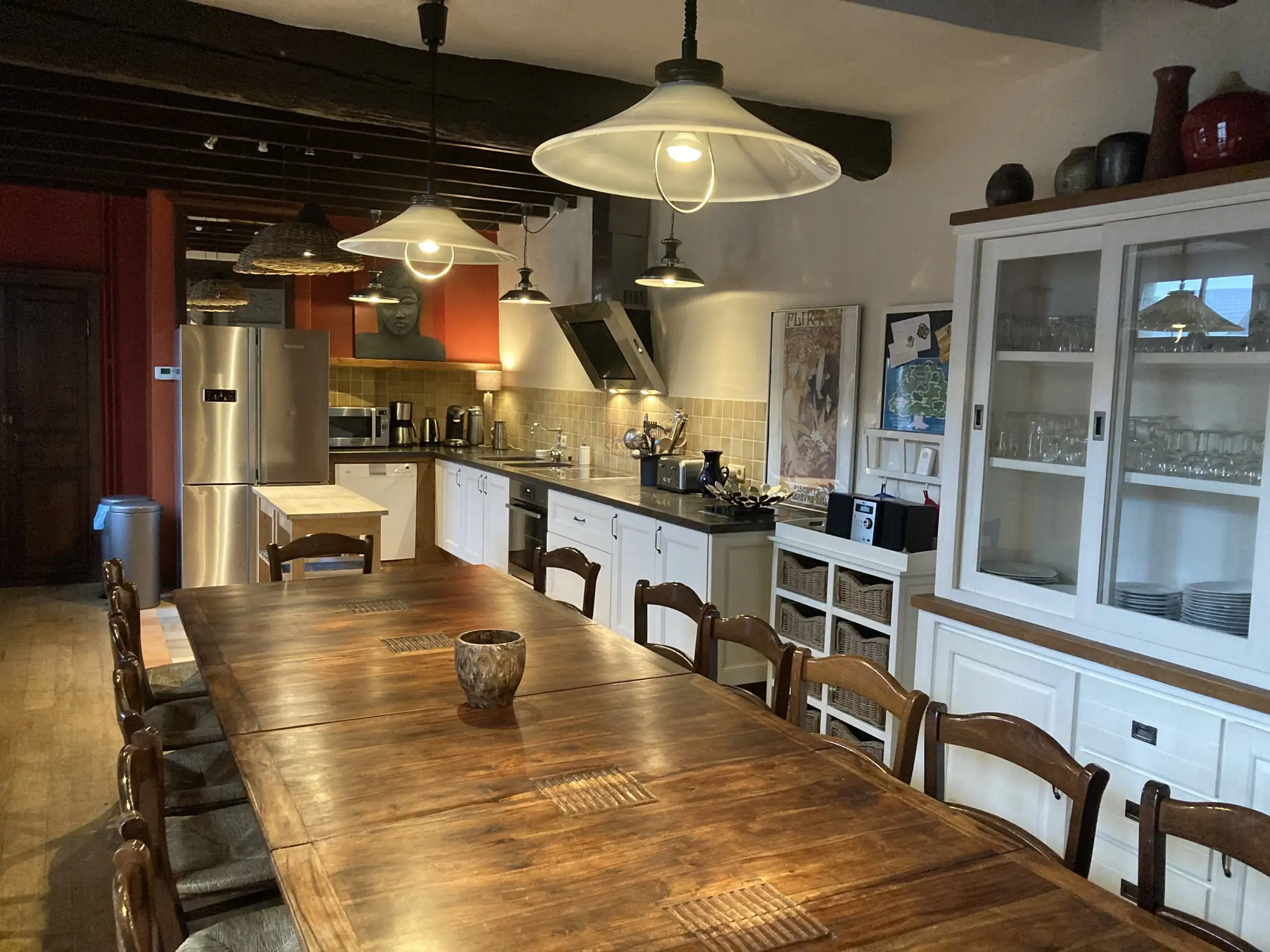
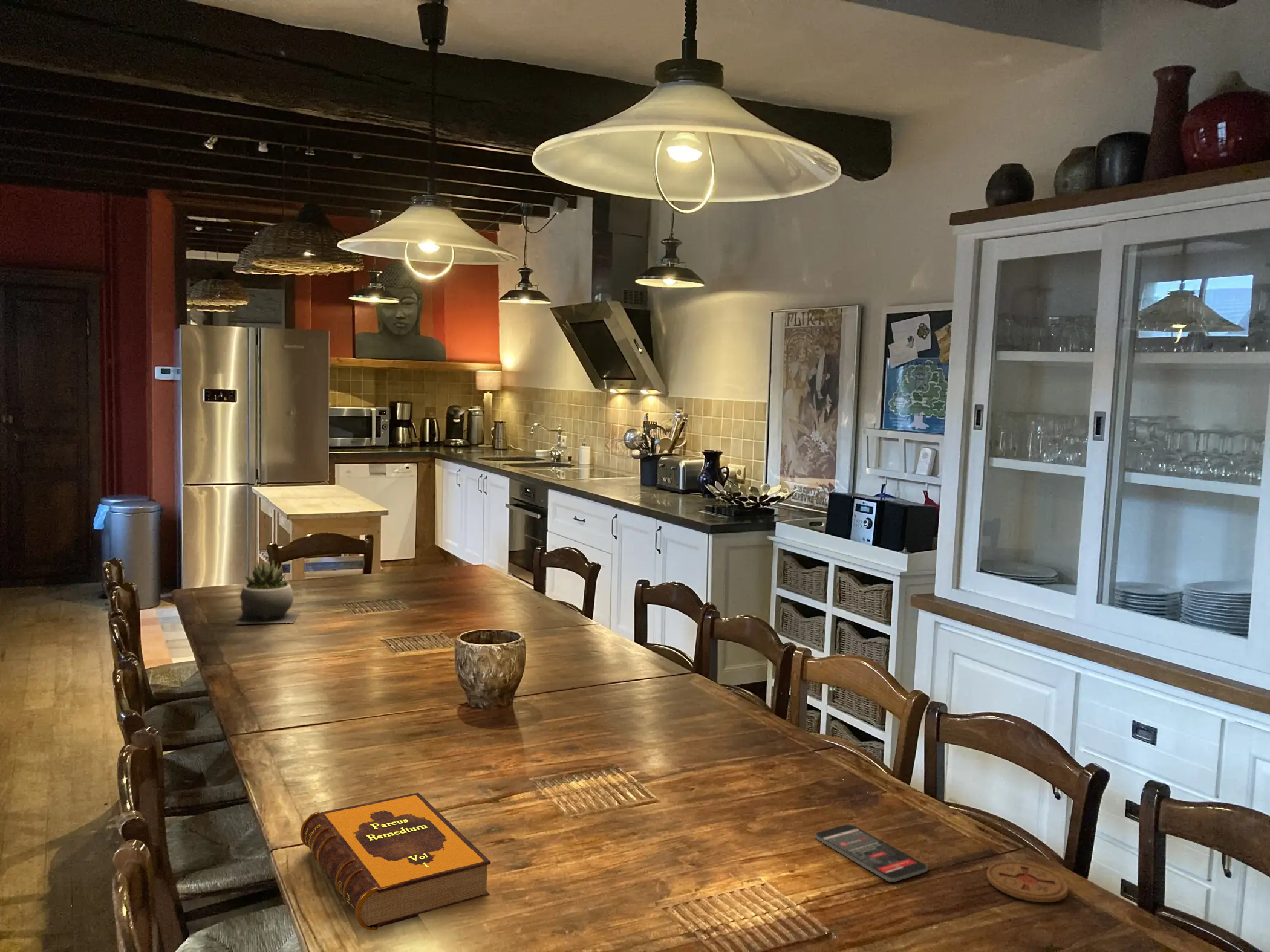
+ succulent plant [235,559,301,624]
+ coaster [986,861,1069,903]
+ hardback book [300,792,492,931]
+ smartphone [815,824,928,883]
